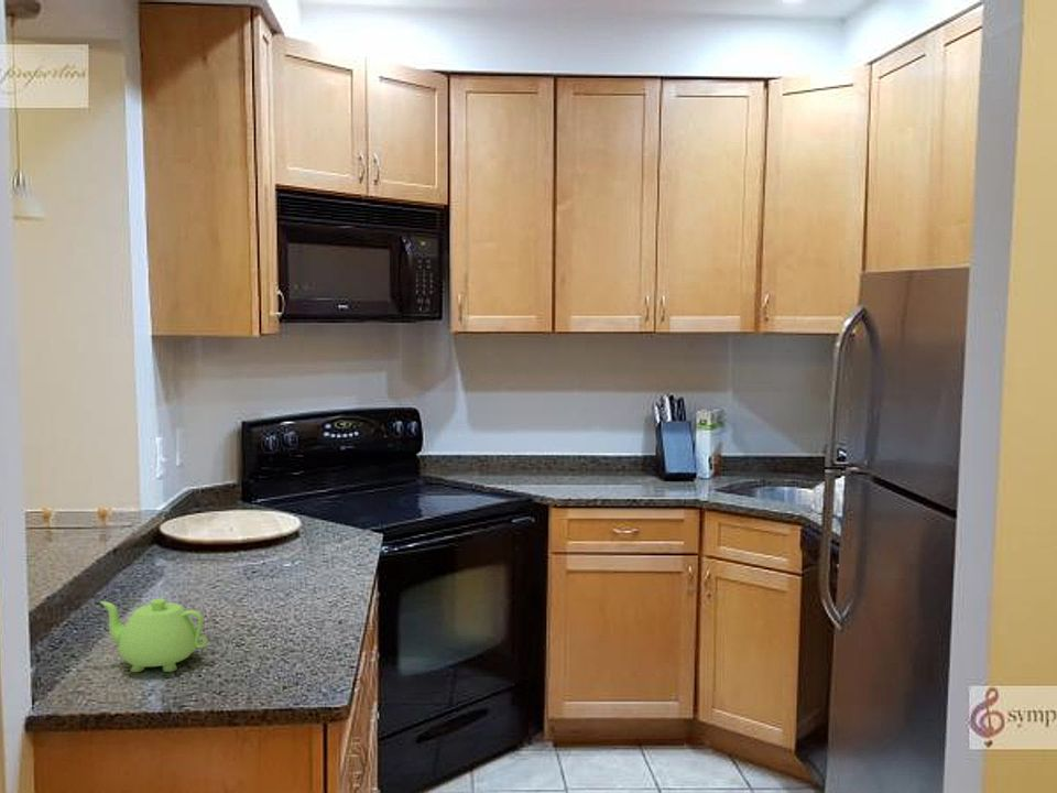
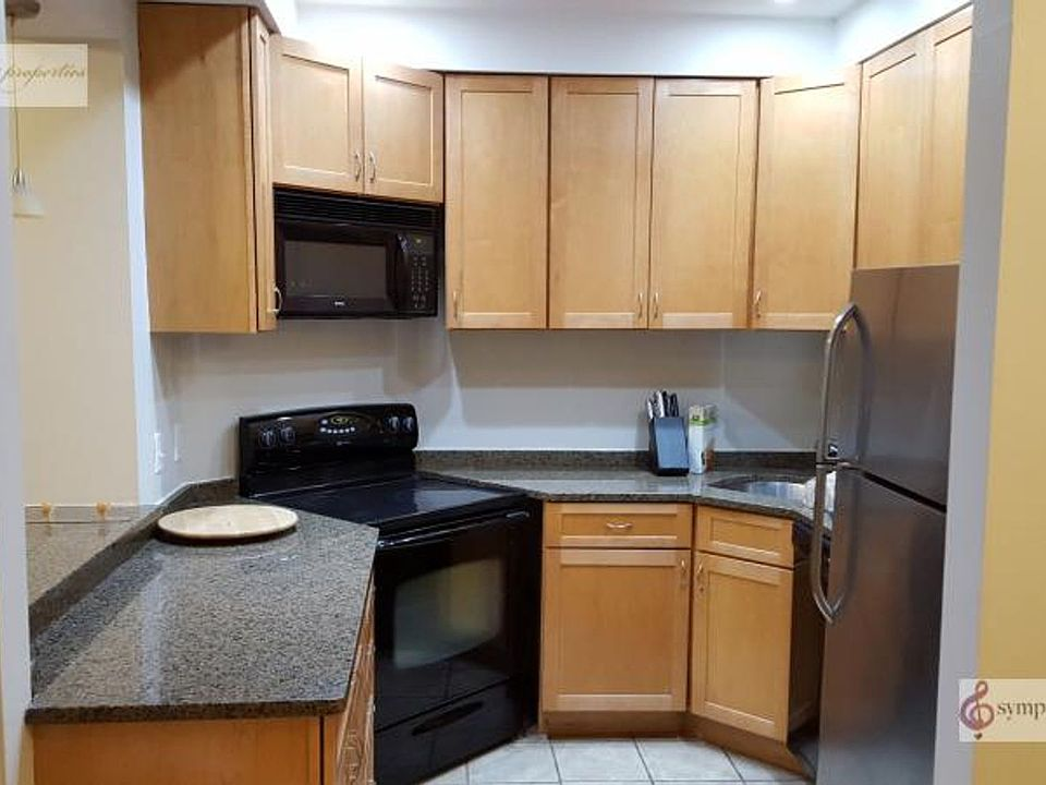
- teapot [99,597,208,673]
